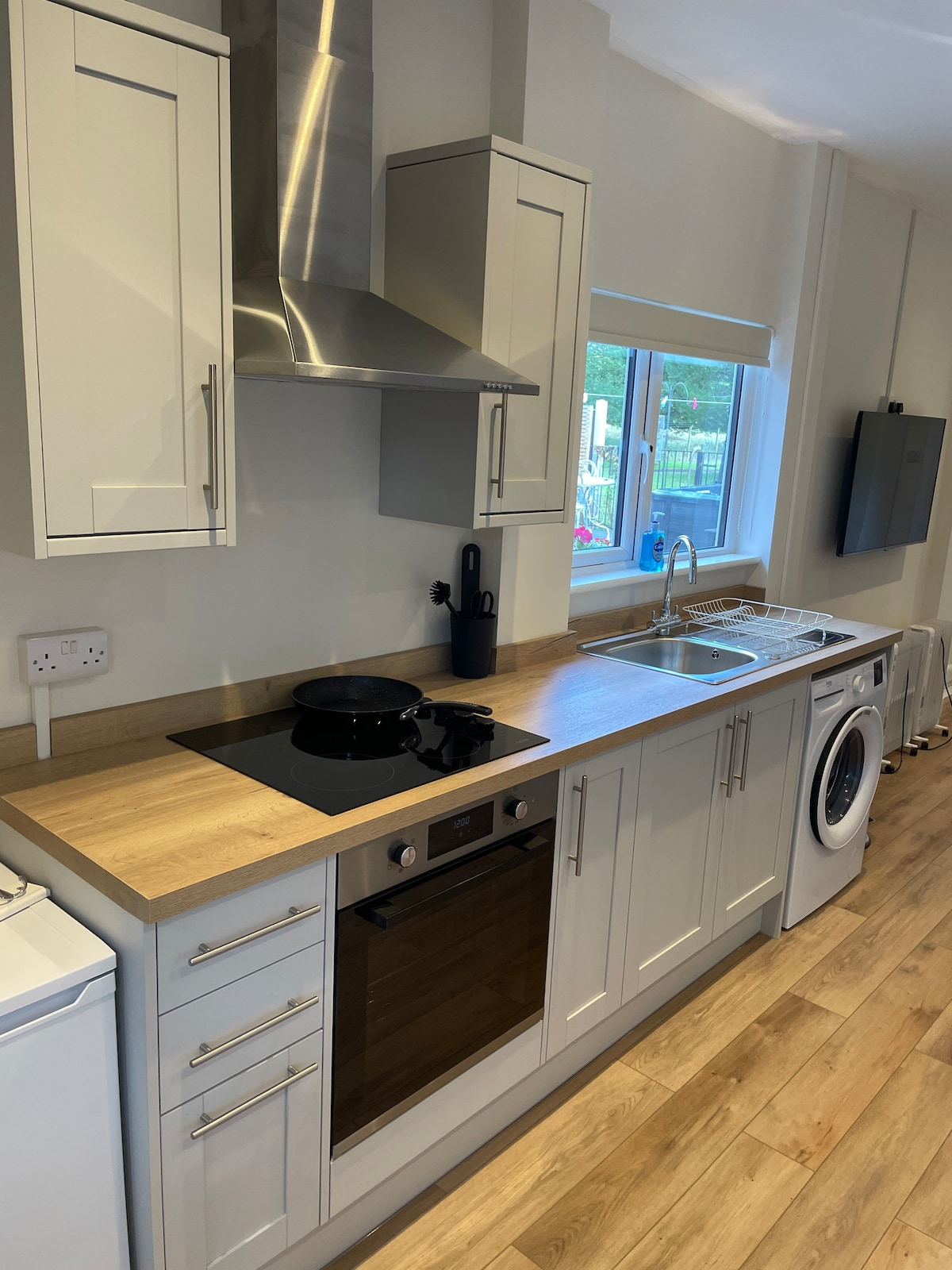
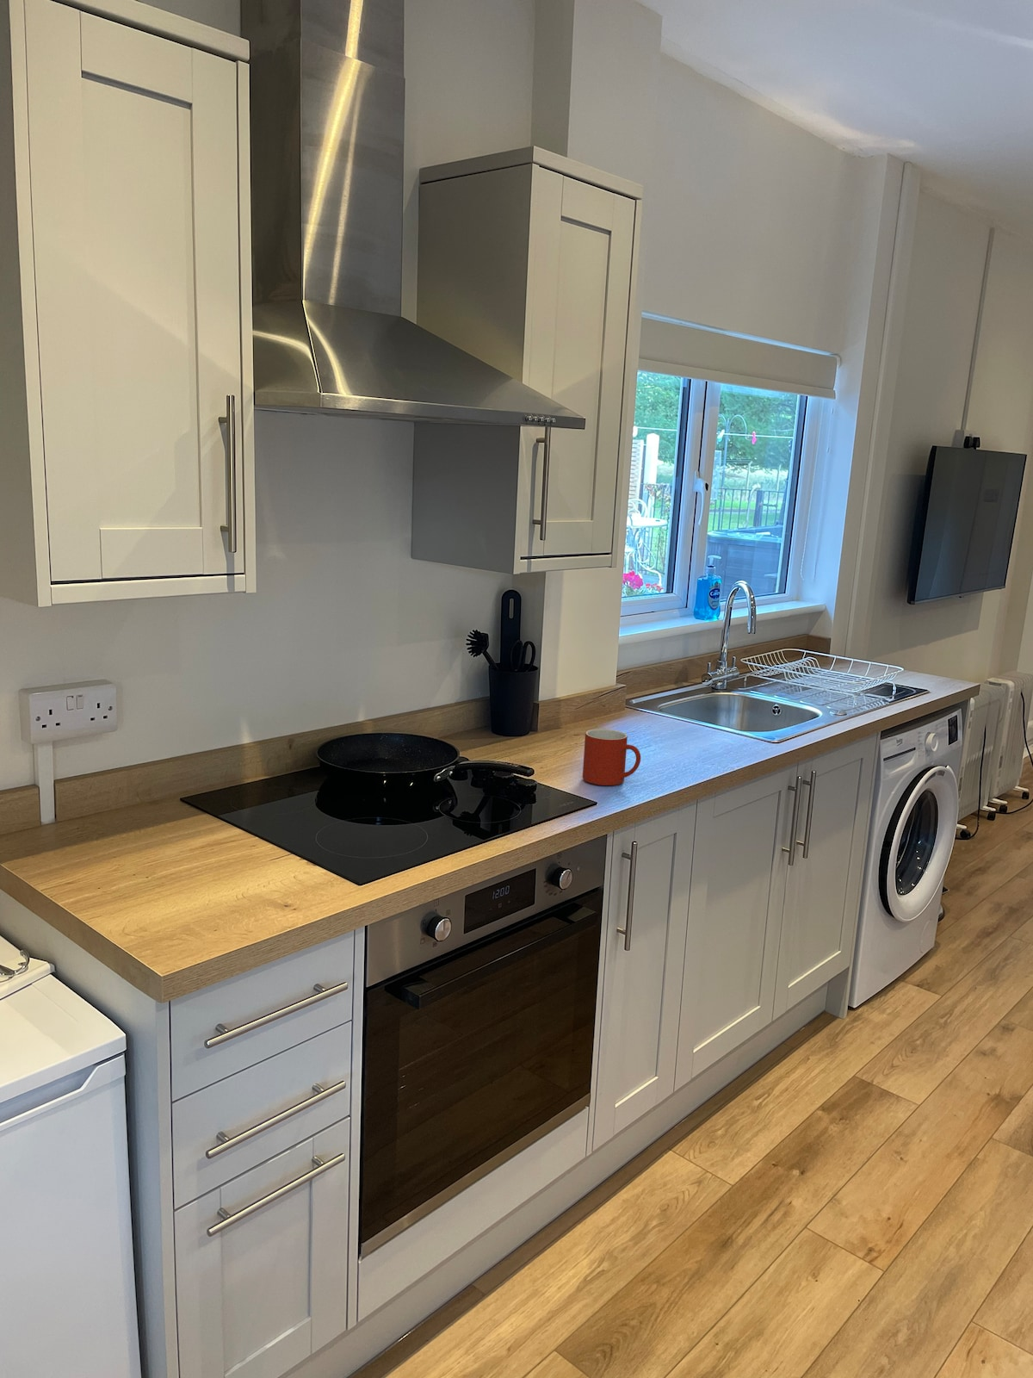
+ mug [582,729,641,787]
